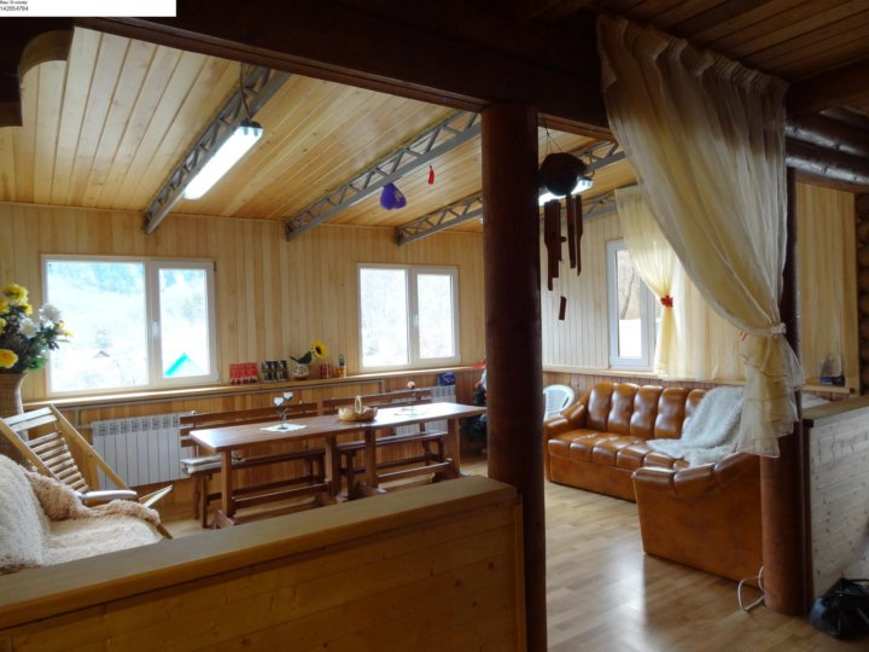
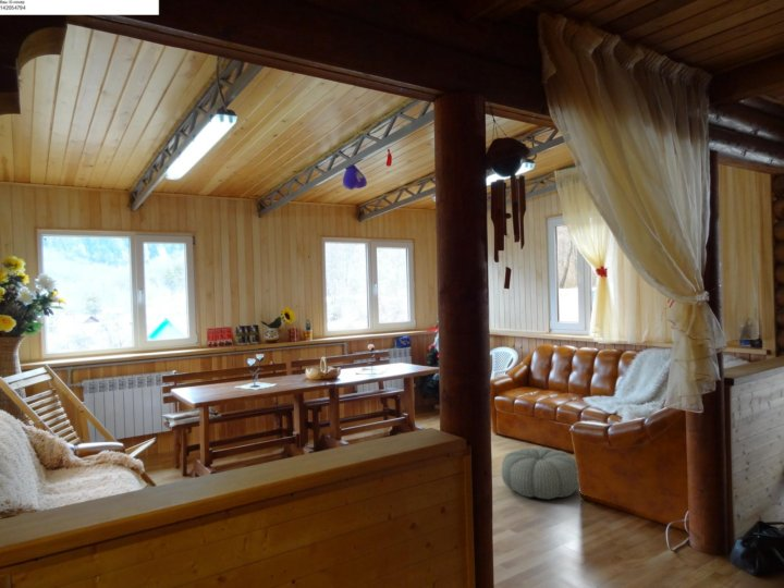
+ pouf [501,446,580,500]
